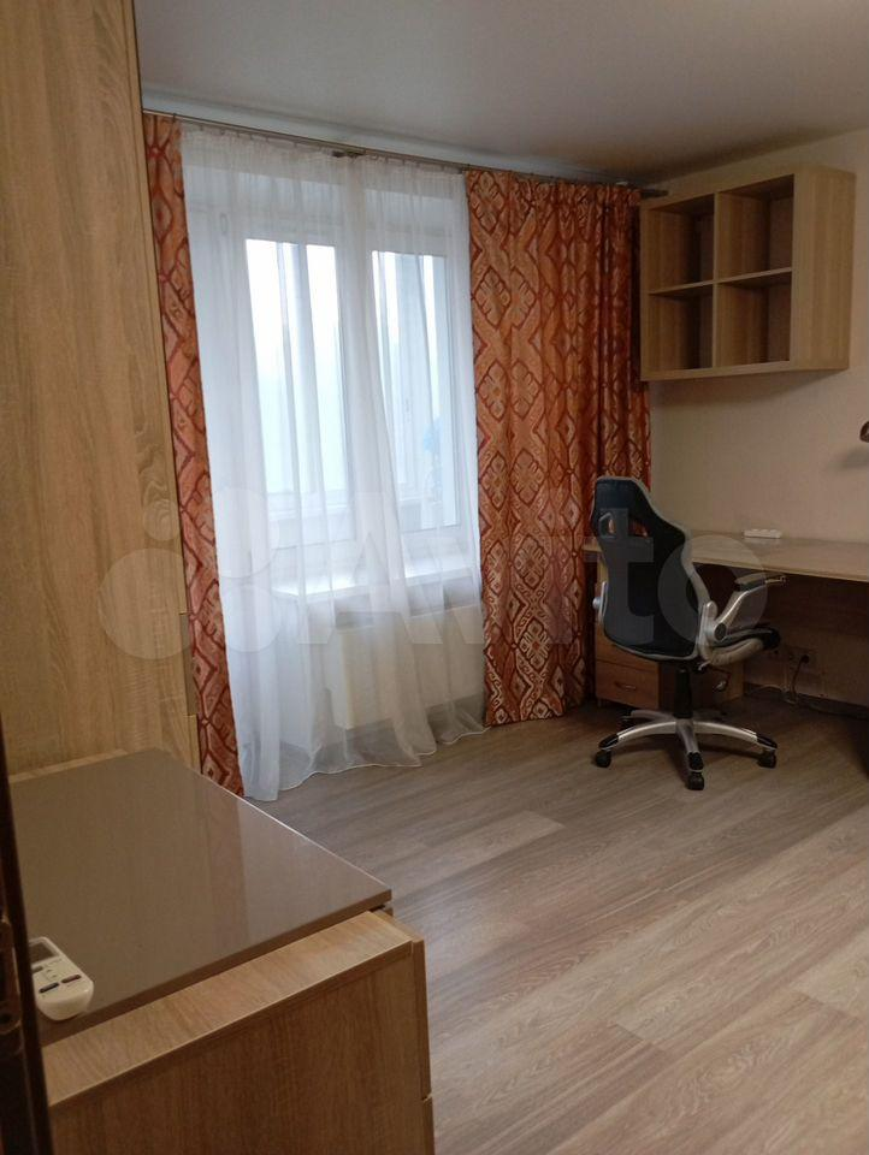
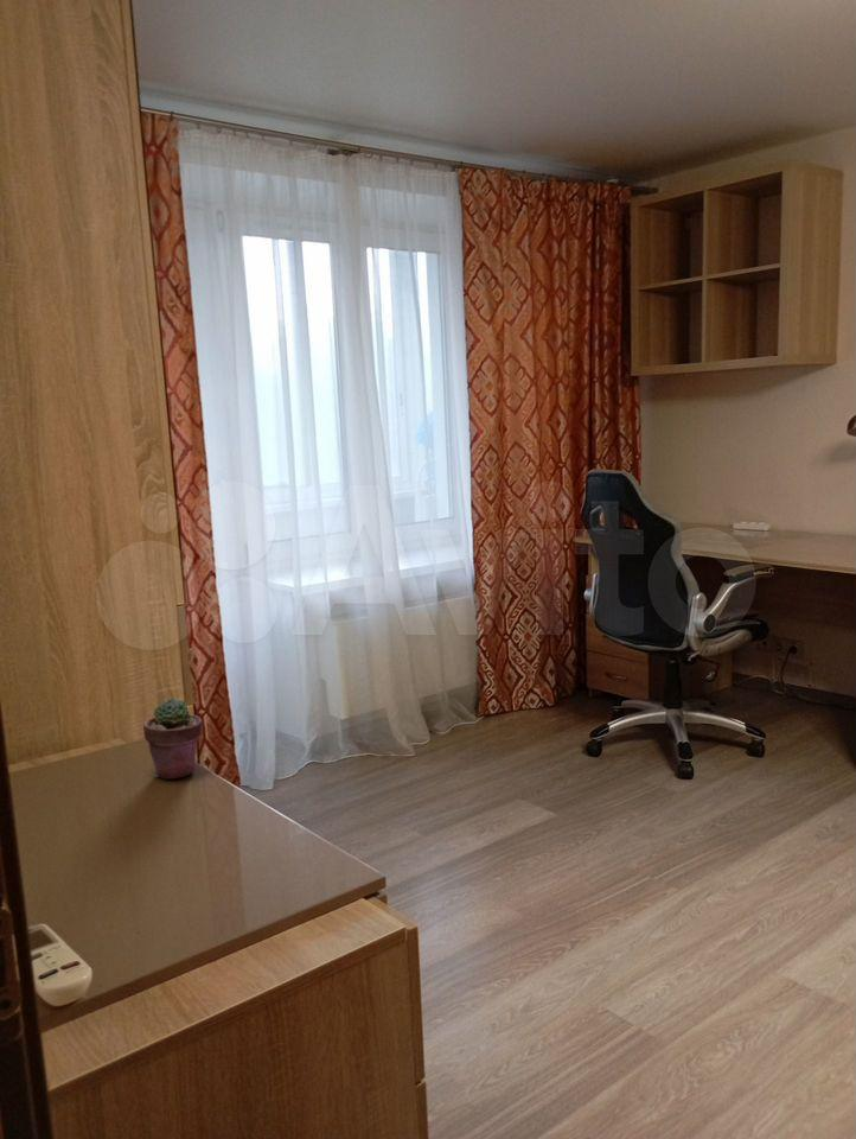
+ potted succulent [142,696,204,780]
